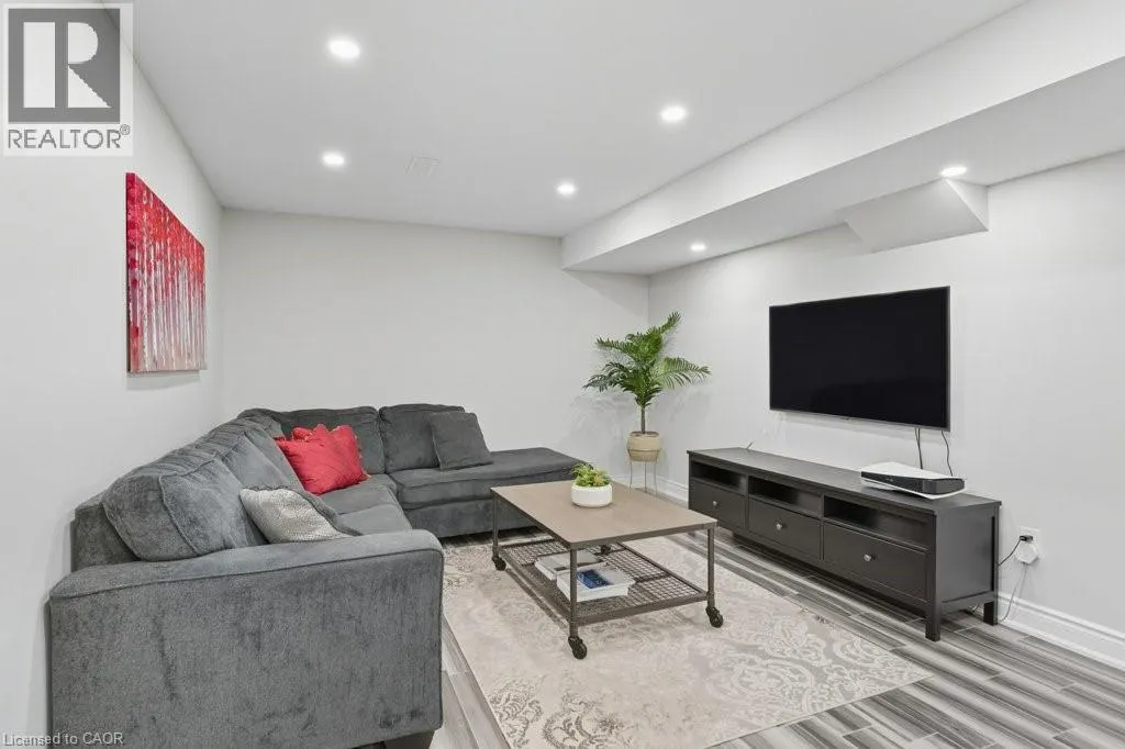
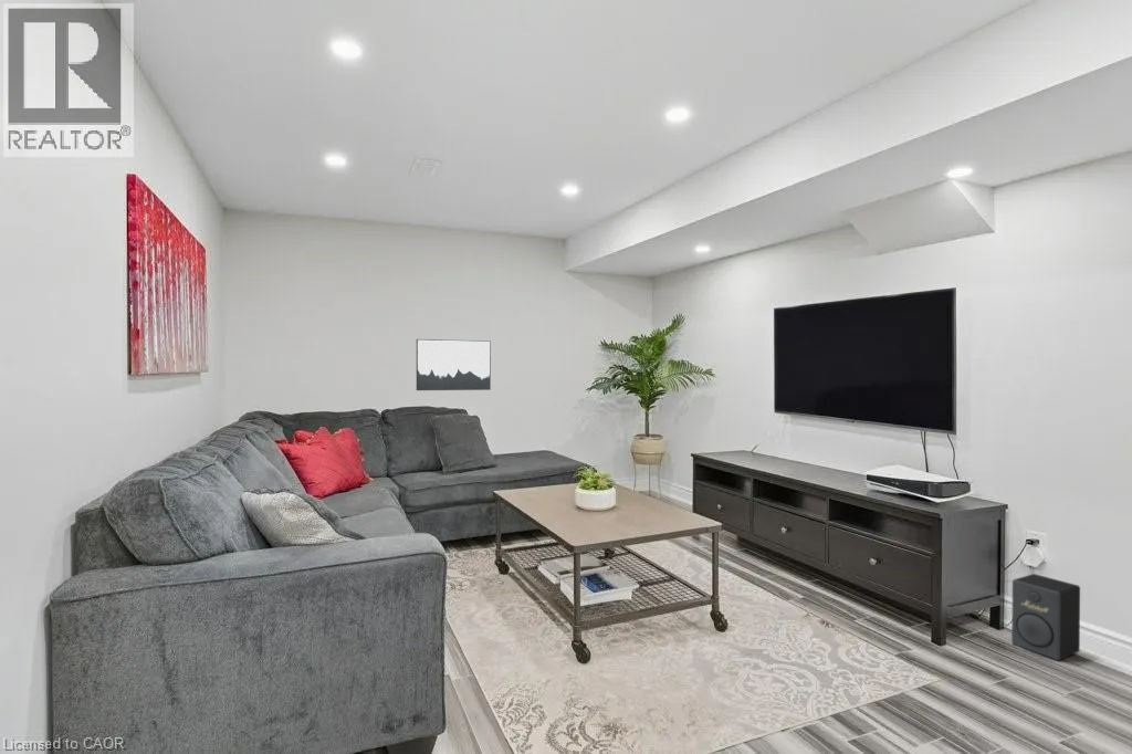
+ speaker [1010,573,1081,661]
+ wall art [416,338,492,391]
